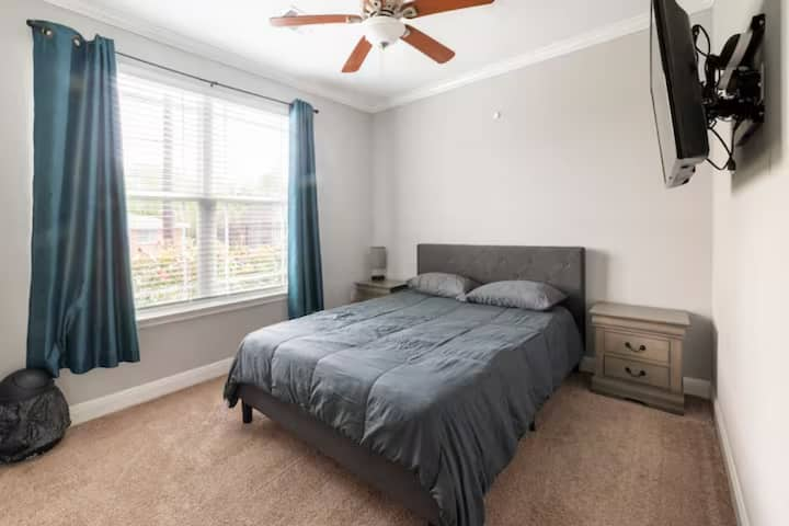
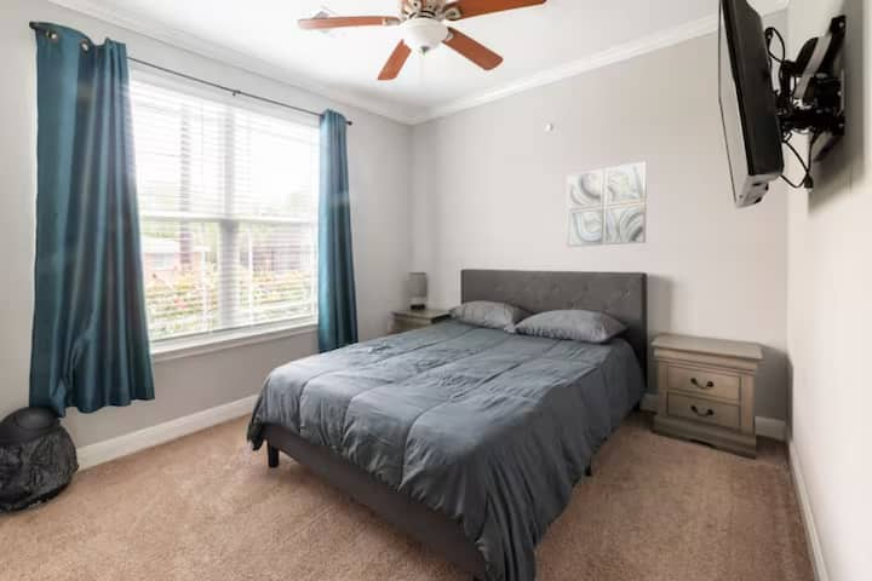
+ wall art [566,160,648,248]
